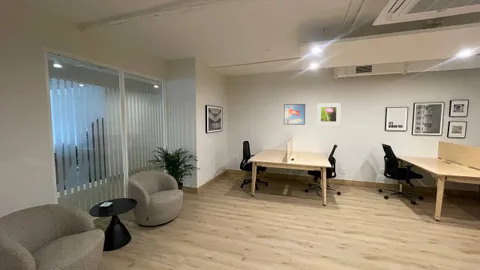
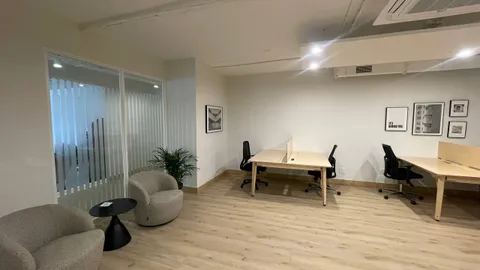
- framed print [283,103,306,126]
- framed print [316,102,342,126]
